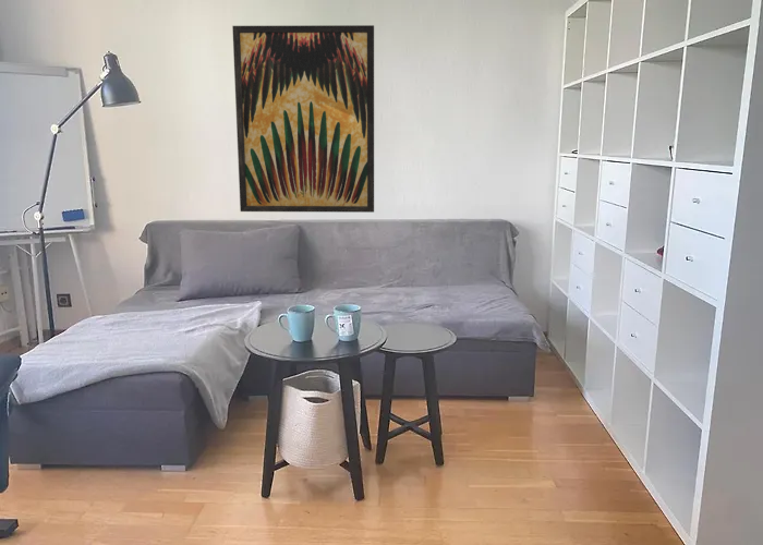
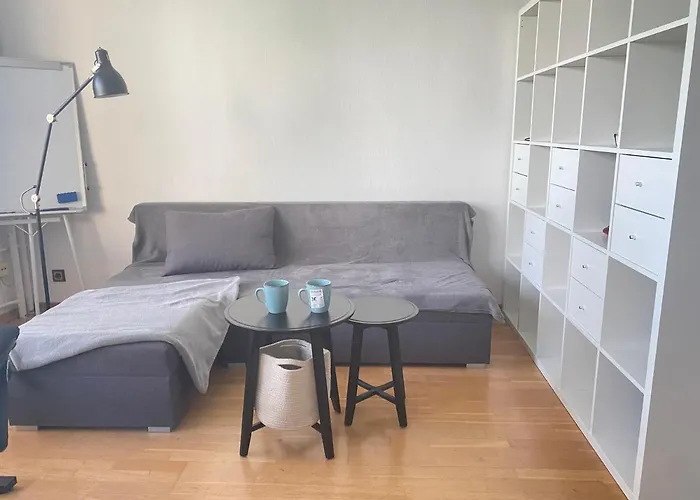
- wall art [231,24,375,214]
